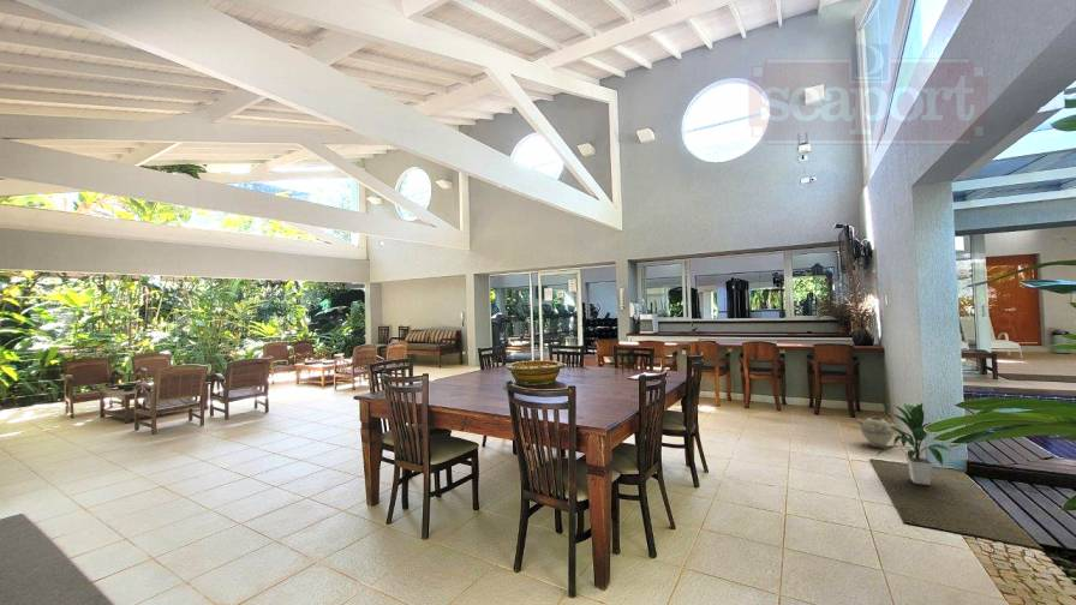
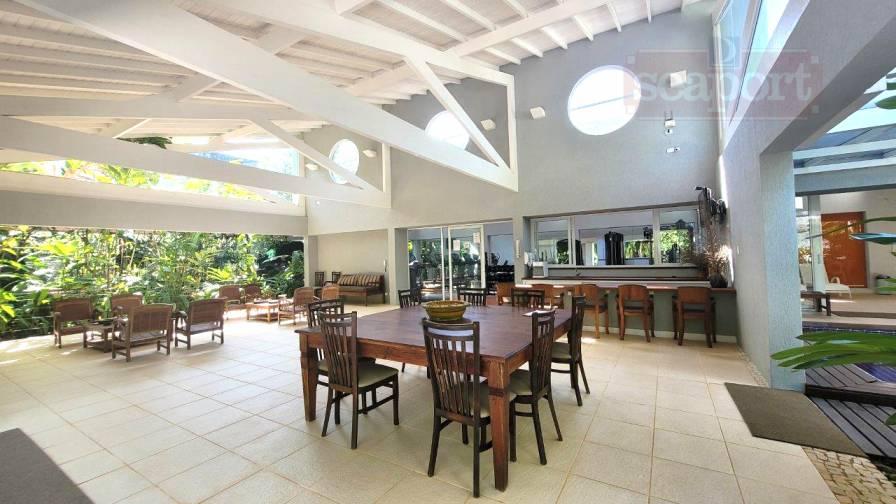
- indoor plant [875,402,955,486]
- ceramic jug [854,417,895,449]
